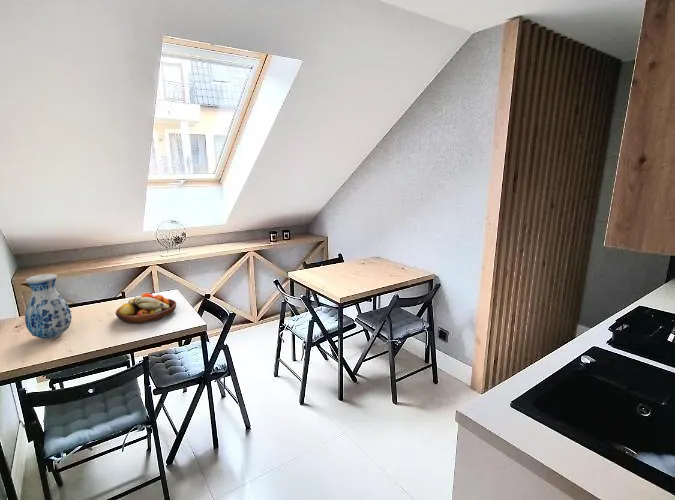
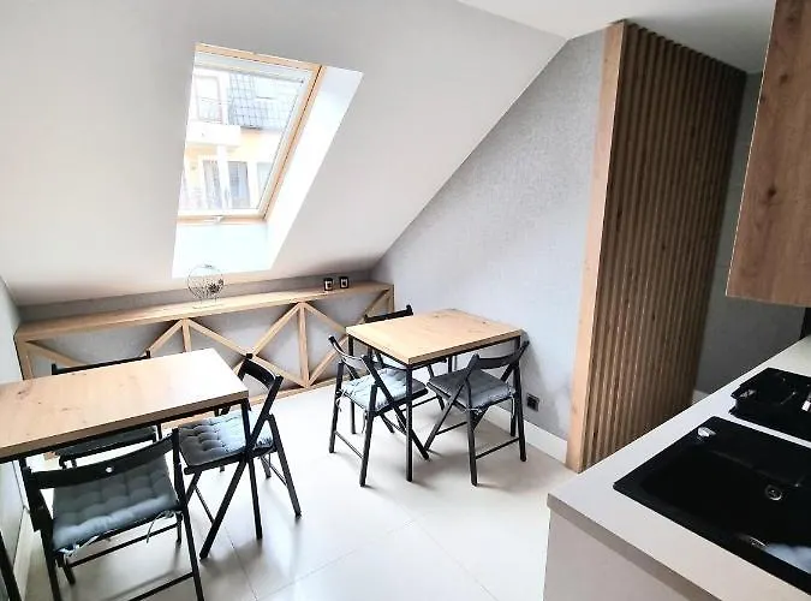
- vase [24,273,72,340]
- fruit bowl [114,292,177,325]
